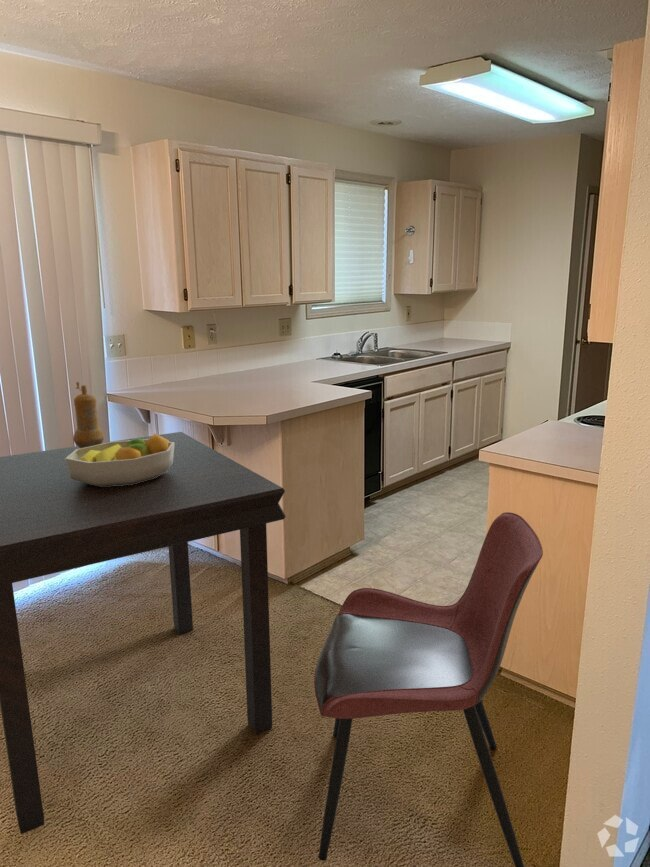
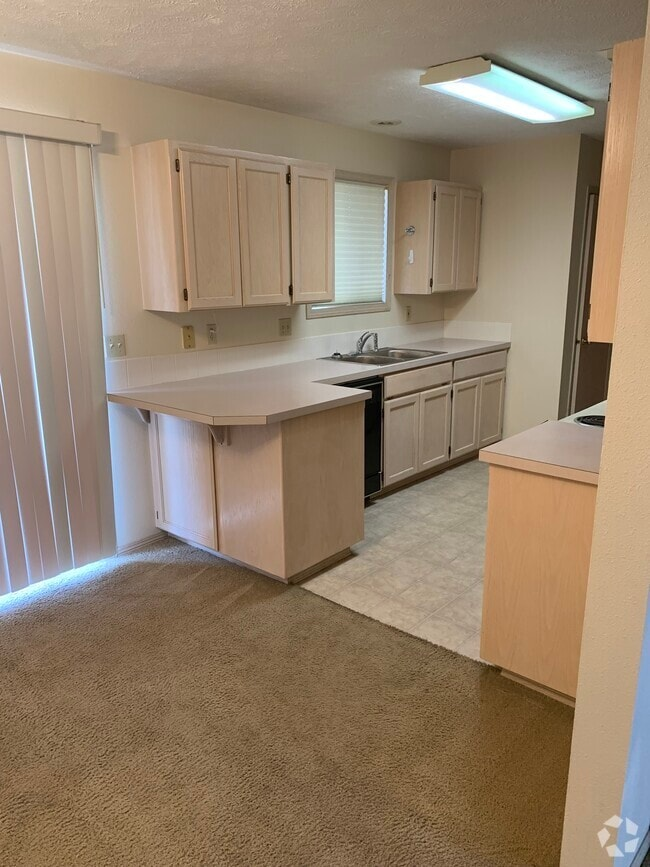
- pepper mill [72,381,105,449]
- fruit bowl [65,432,174,487]
- dining chair [313,511,544,867]
- dining table [0,431,287,835]
